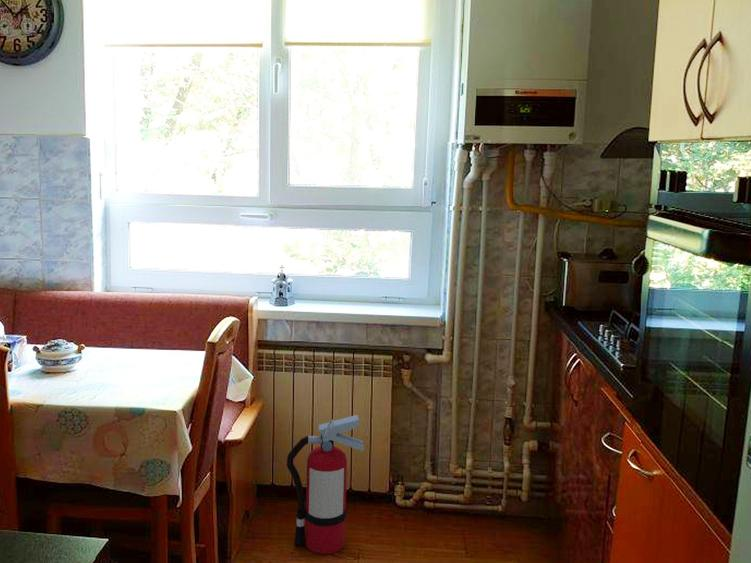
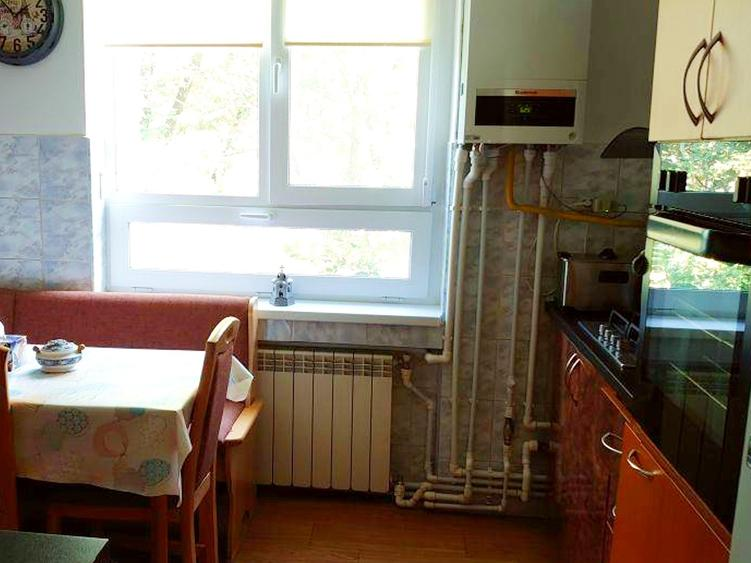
- fire extinguisher [286,414,365,555]
